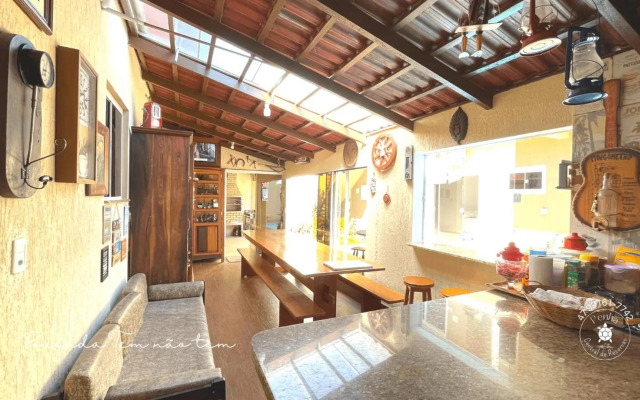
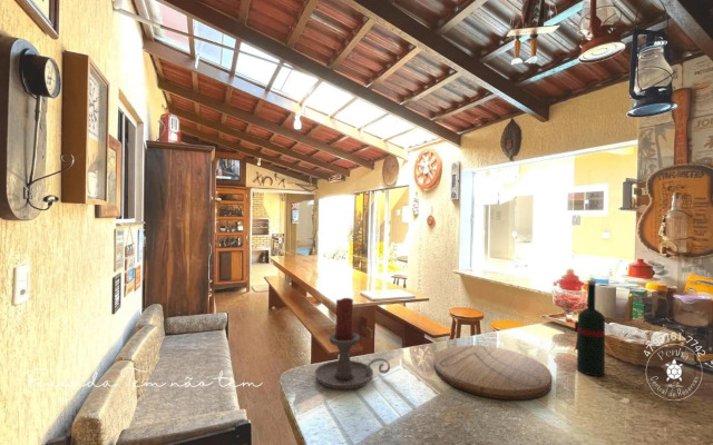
+ cutting board [433,344,553,400]
+ wine bottle [574,279,606,377]
+ candle holder [314,296,391,390]
